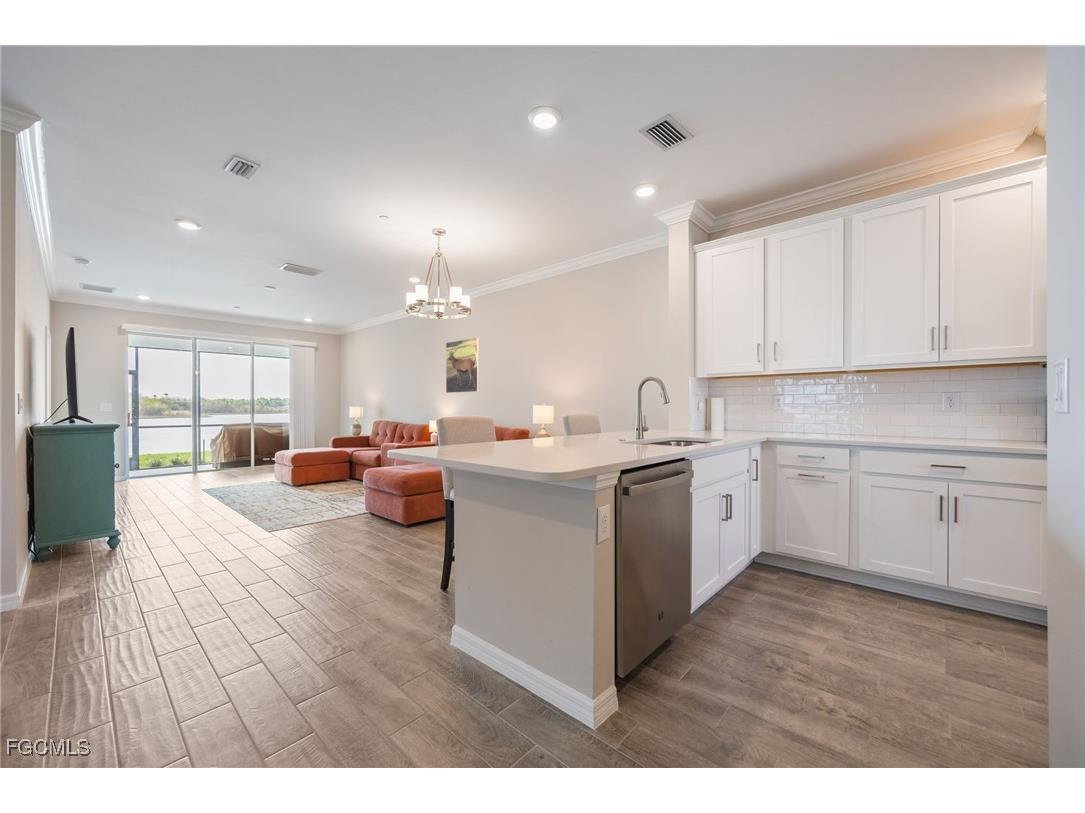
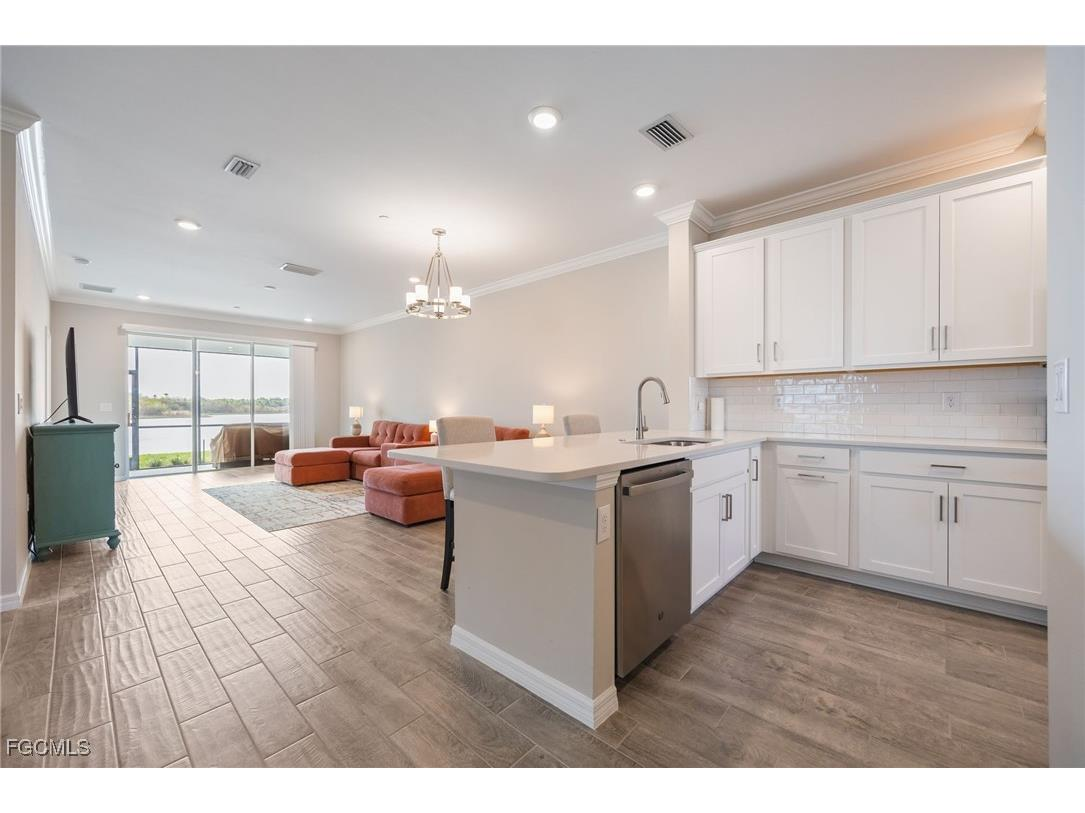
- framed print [445,336,480,394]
